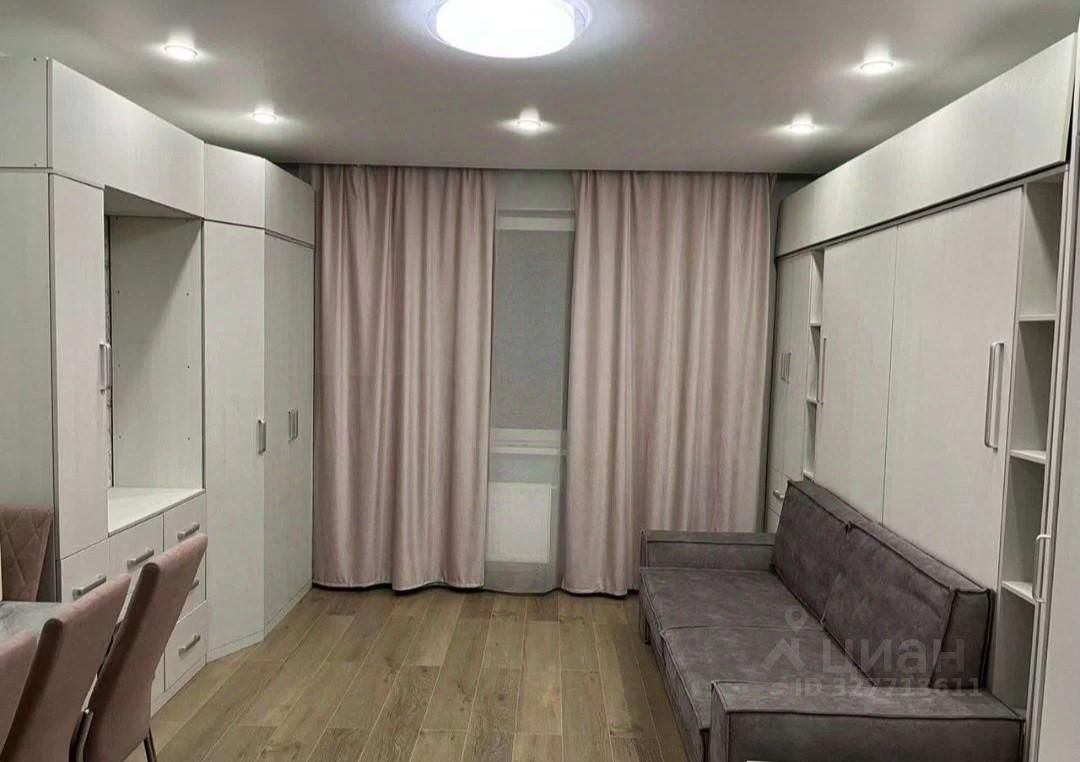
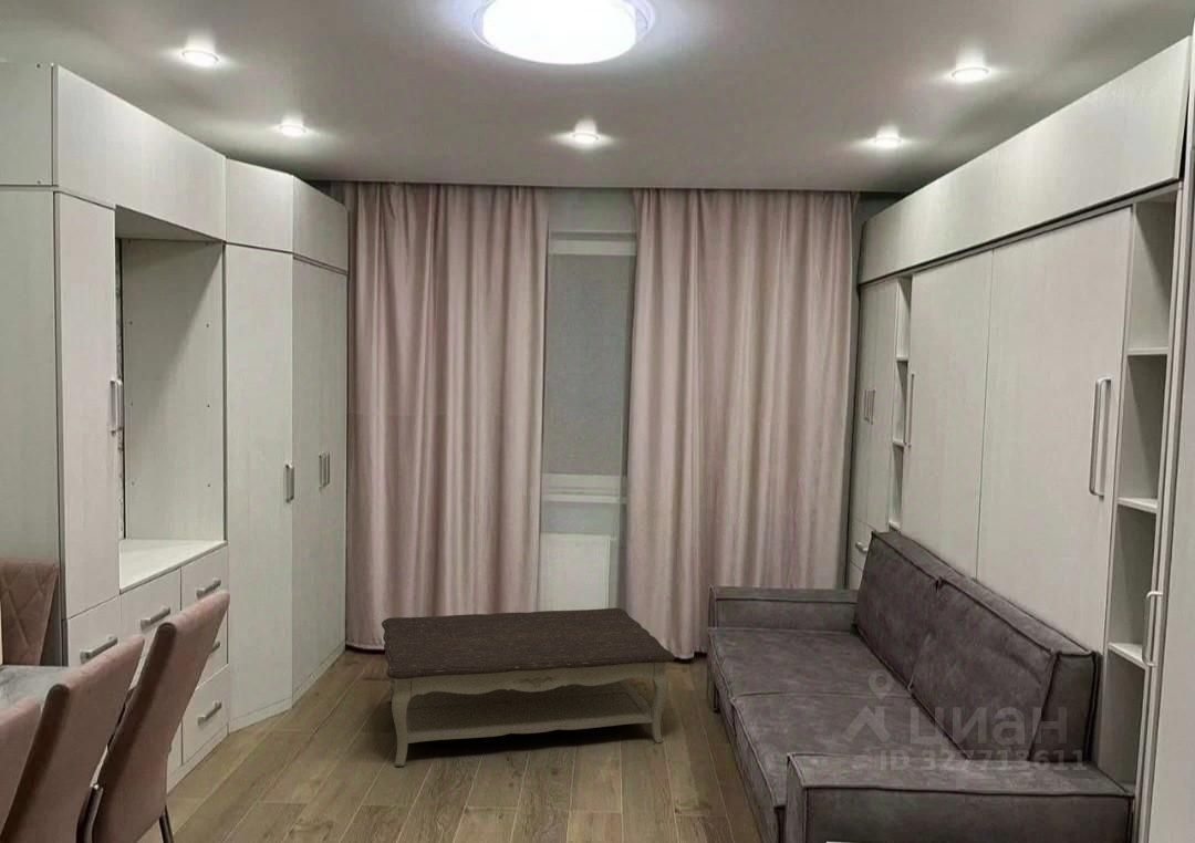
+ coffee table [381,607,676,768]
